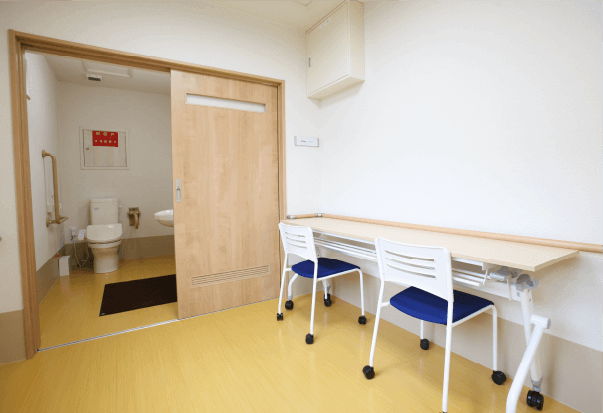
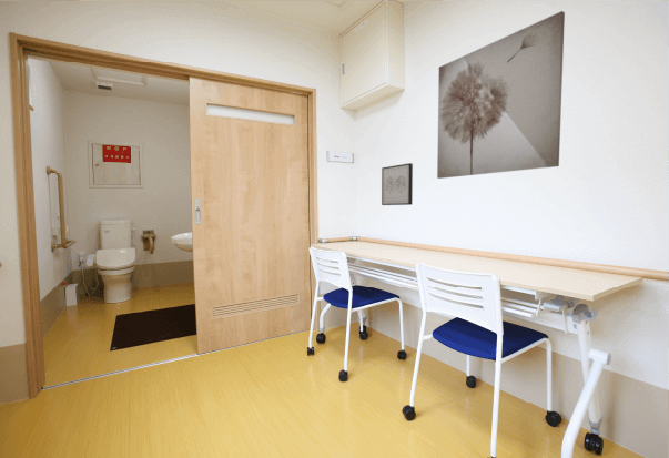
+ wall art [436,10,566,180]
+ wall art [381,162,414,206]
